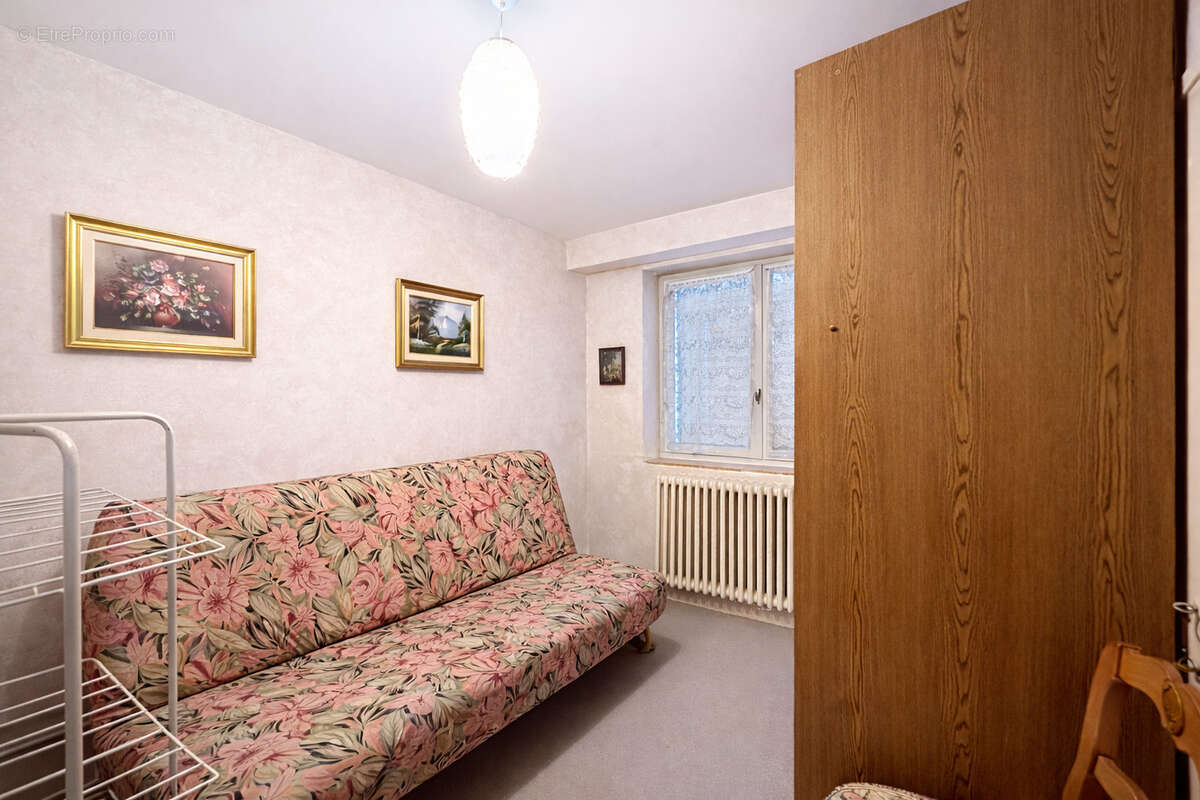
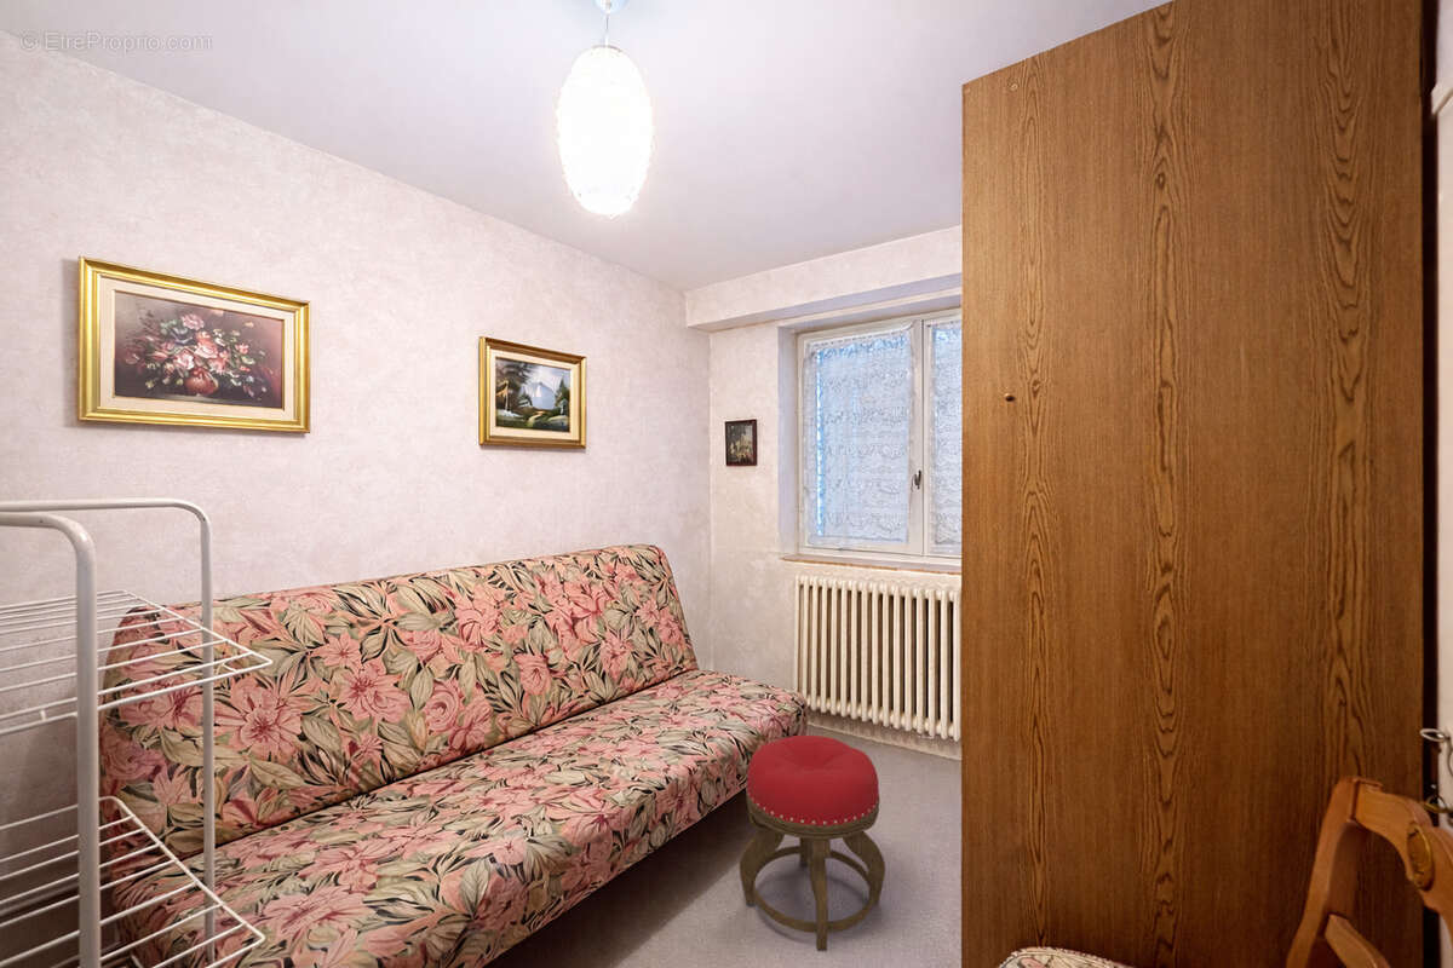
+ stool [739,734,886,952]
